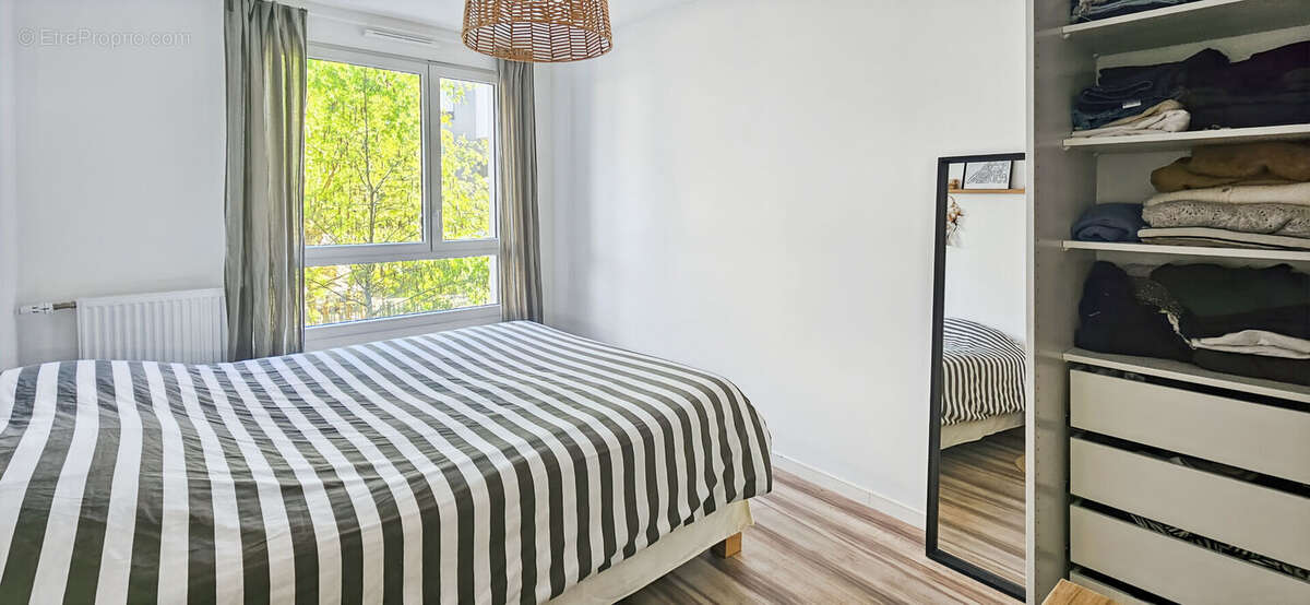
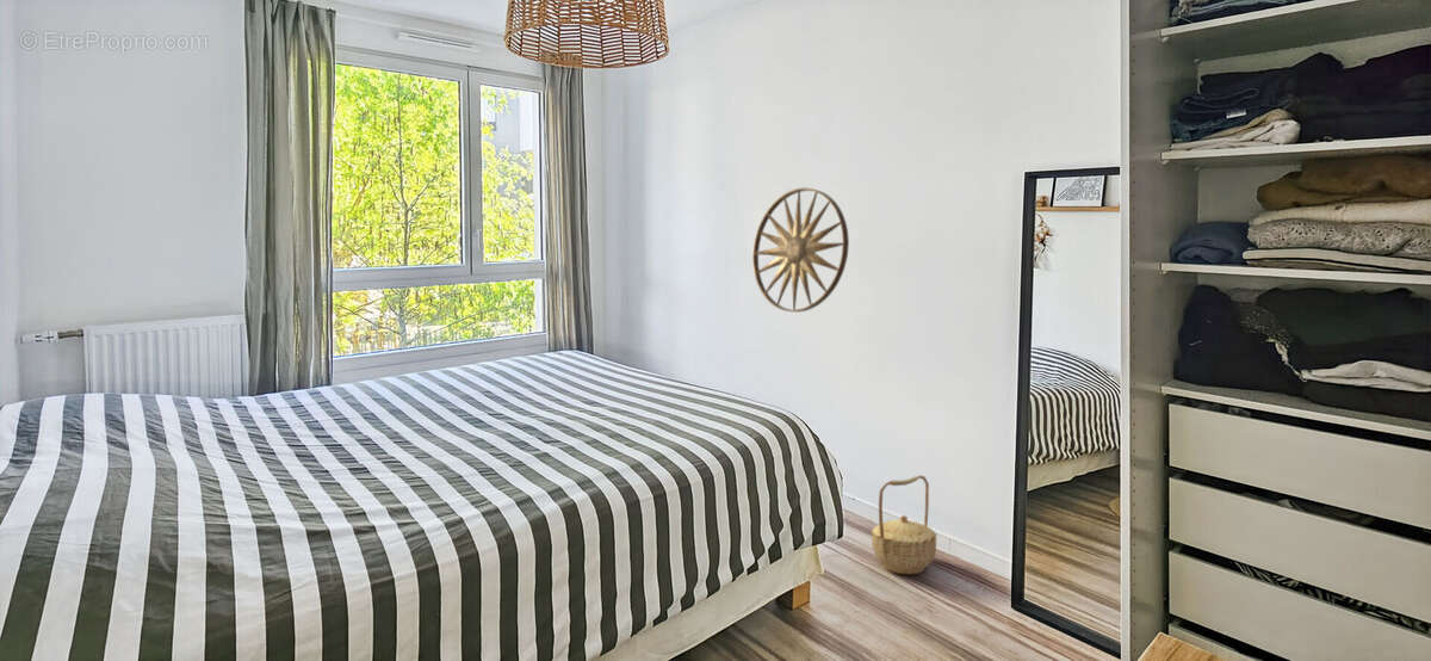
+ wall art [751,187,850,313]
+ basket [871,474,937,575]
